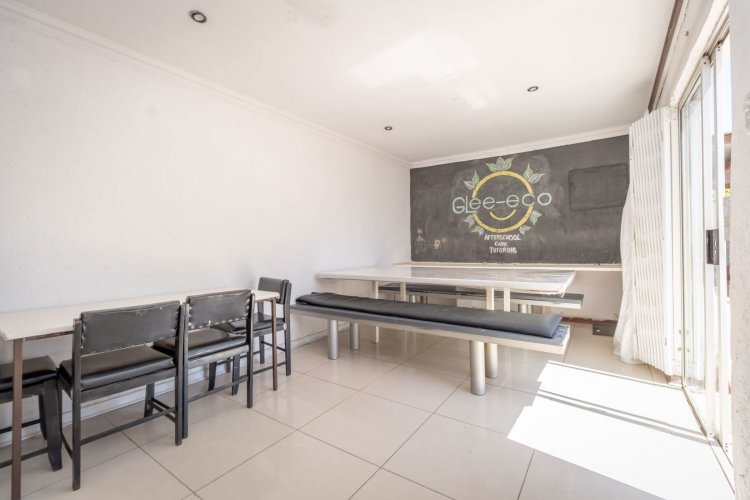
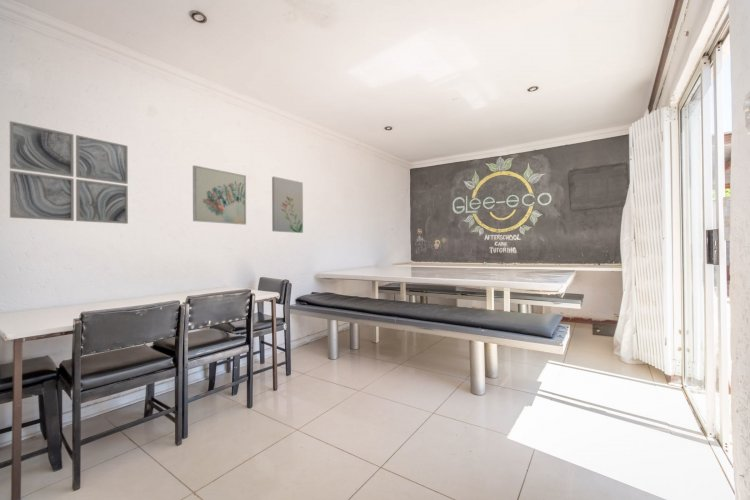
+ wall art [271,176,304,234]
+ wall art [192,164,247,226]
+ wall art [9,120,129,225]
